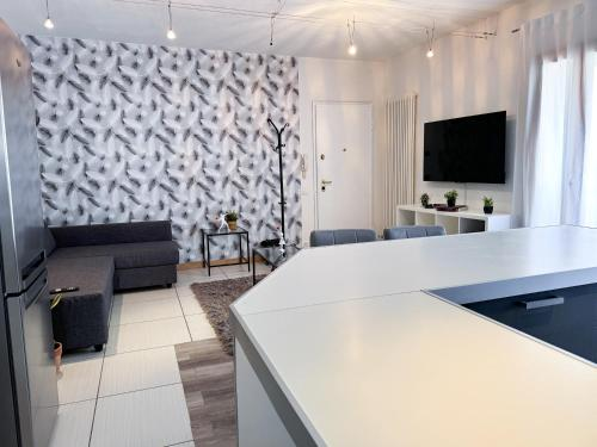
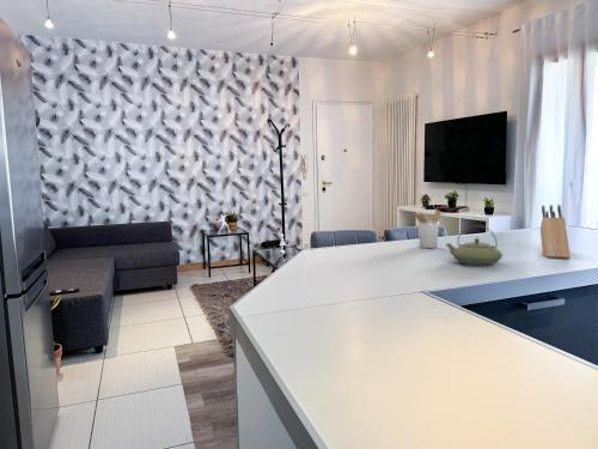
+ utensil holder [411,210,443,249]
+ teapot [445,224,504,266]
+ knife block [539,204,572,260]
